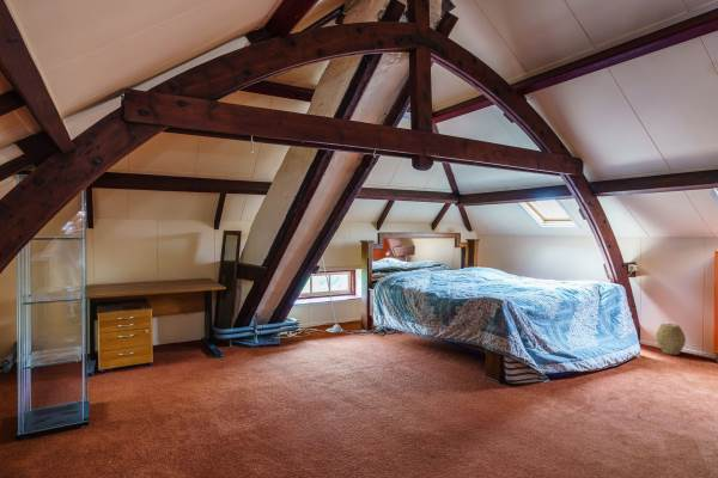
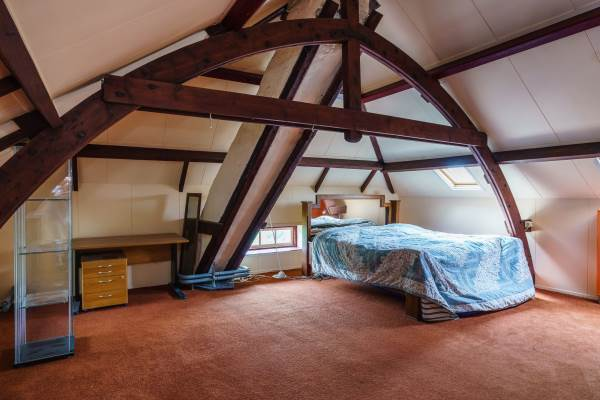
- woven basket [655,323,687,356]
